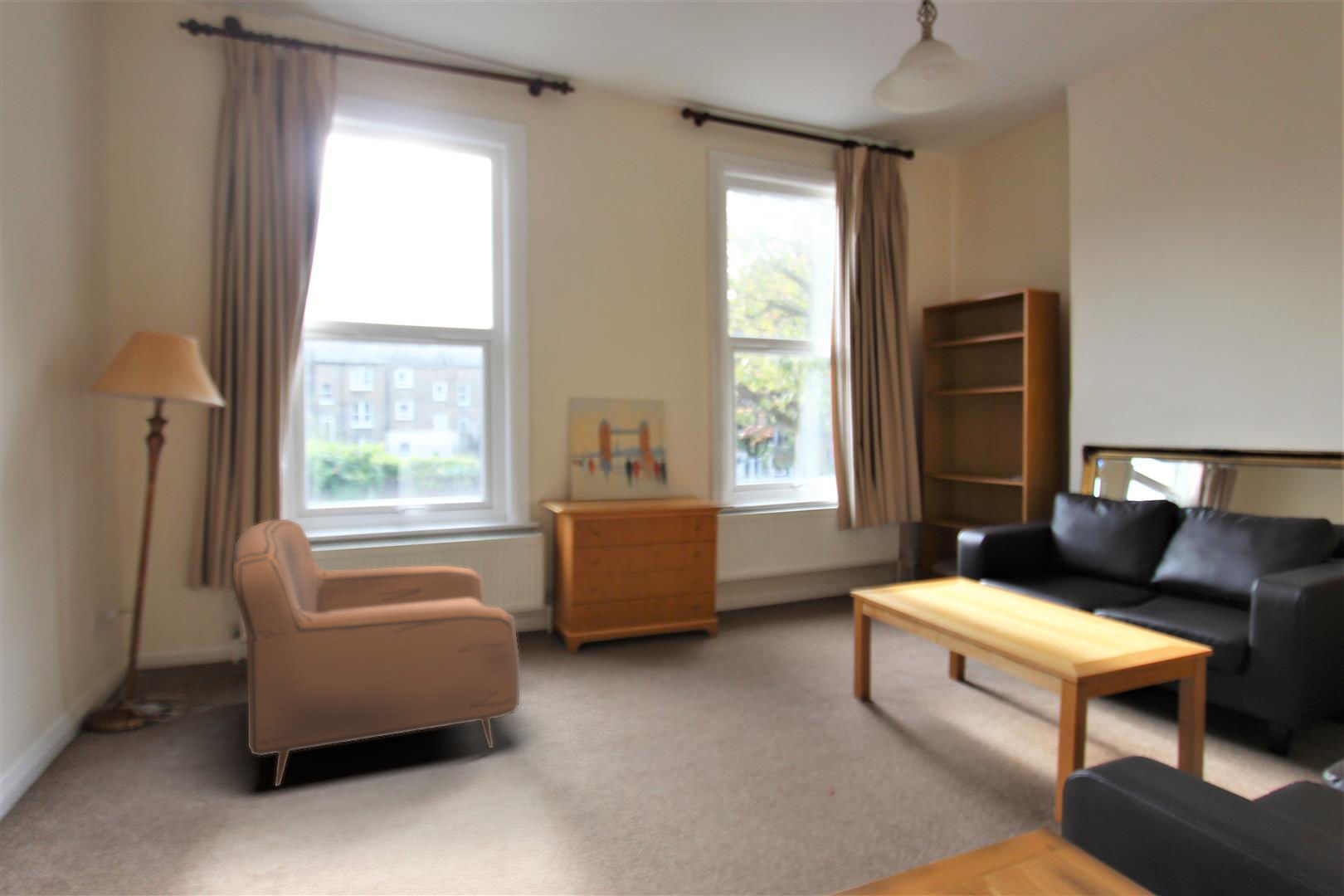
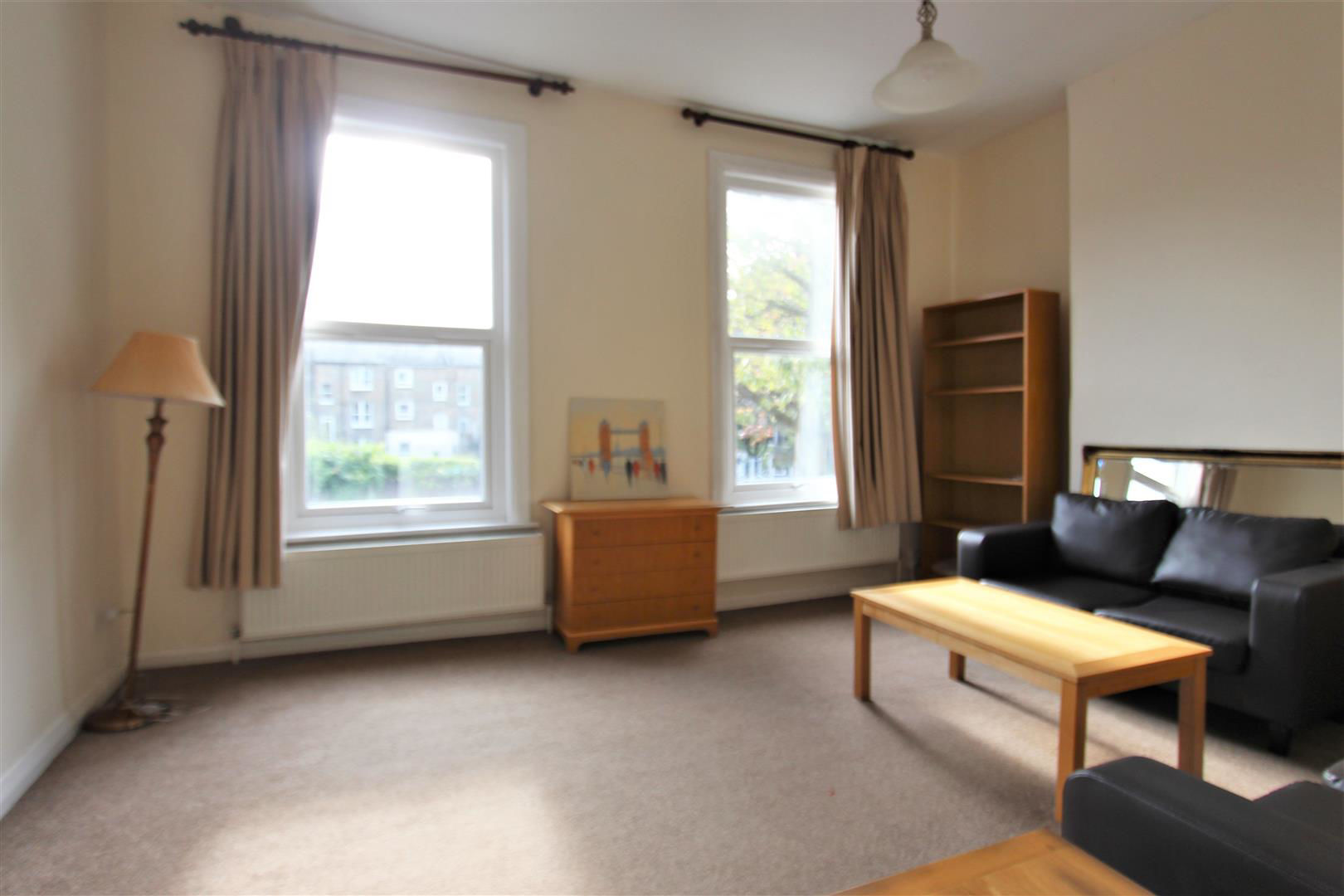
- armchair [232,519,520,787]
